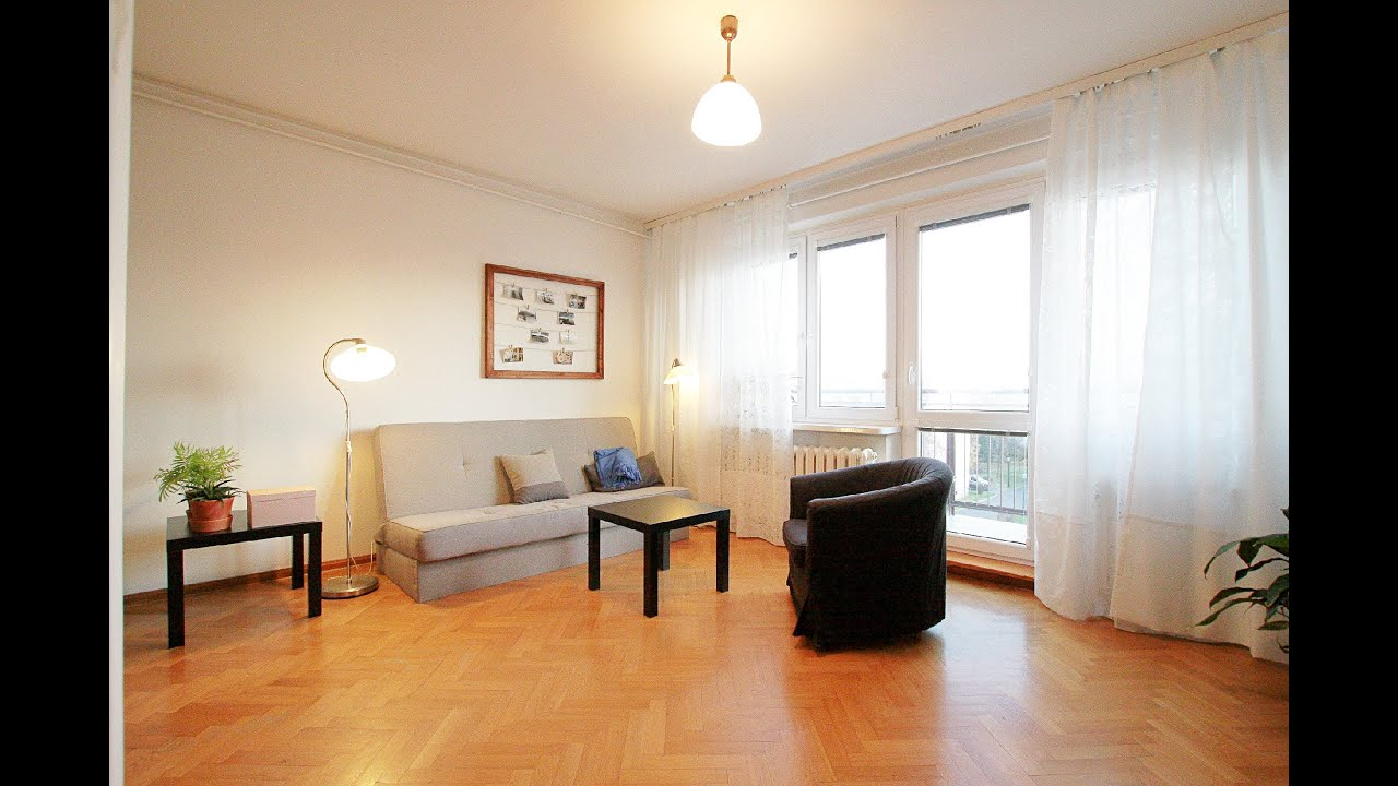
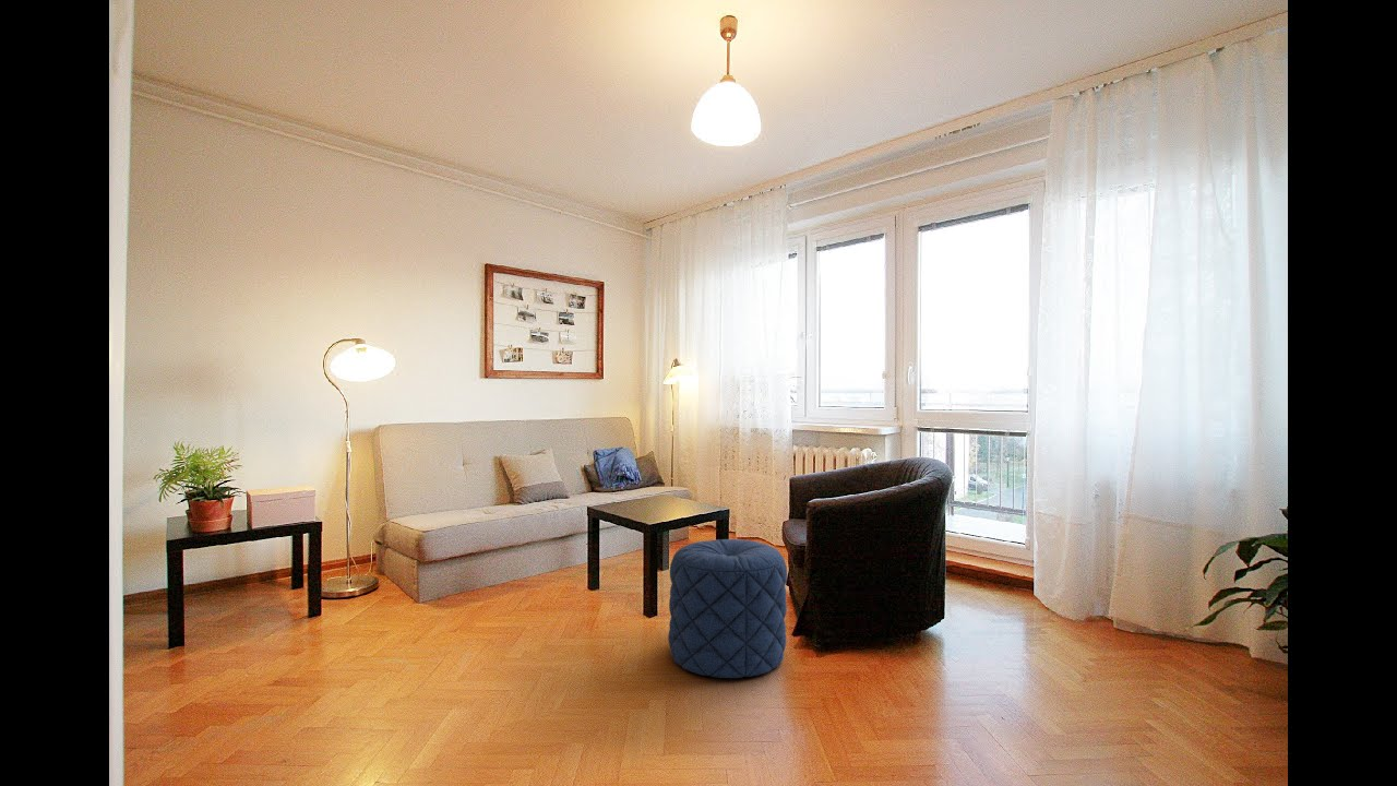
+ pouf [667,538,788,679]
